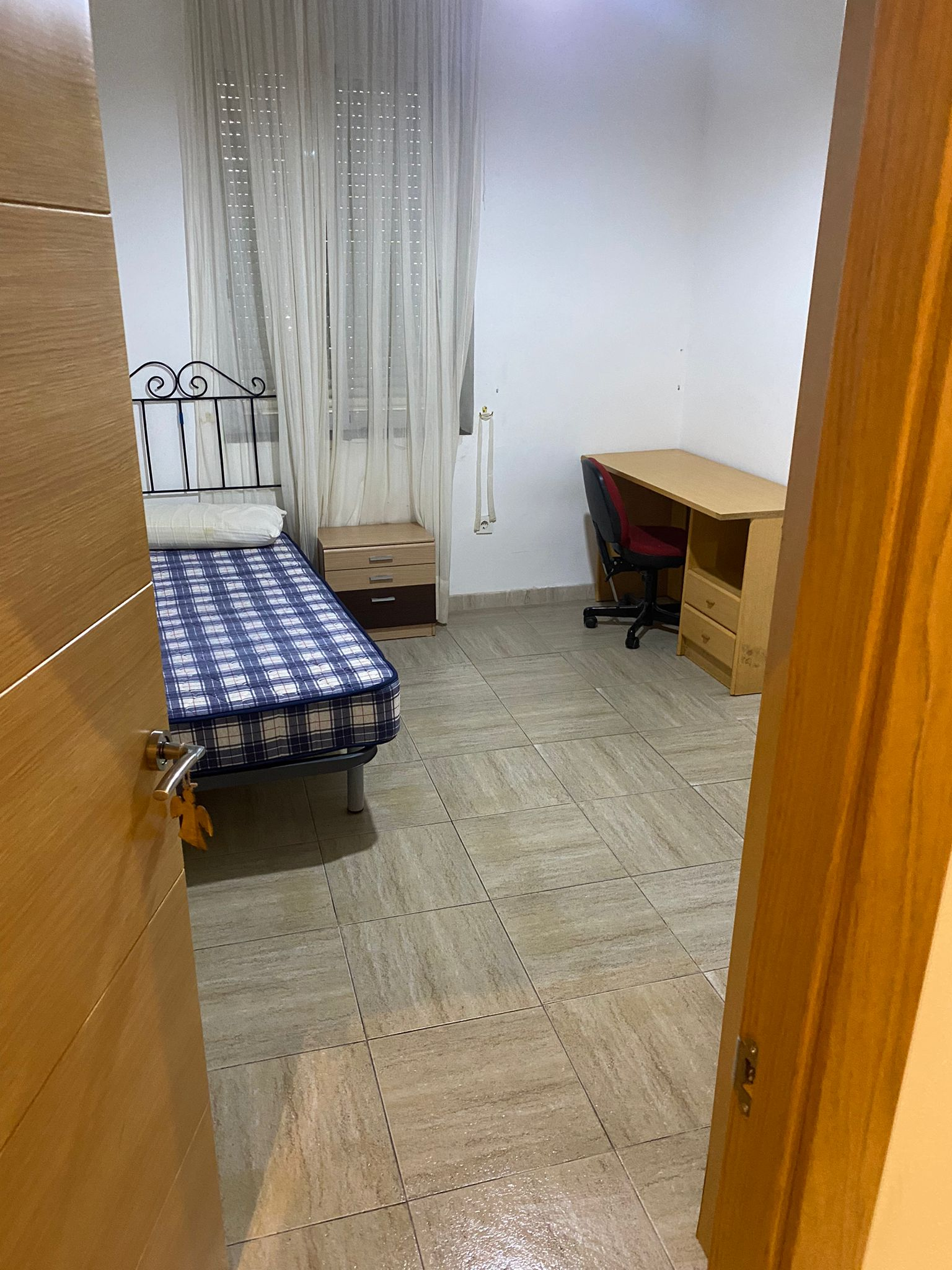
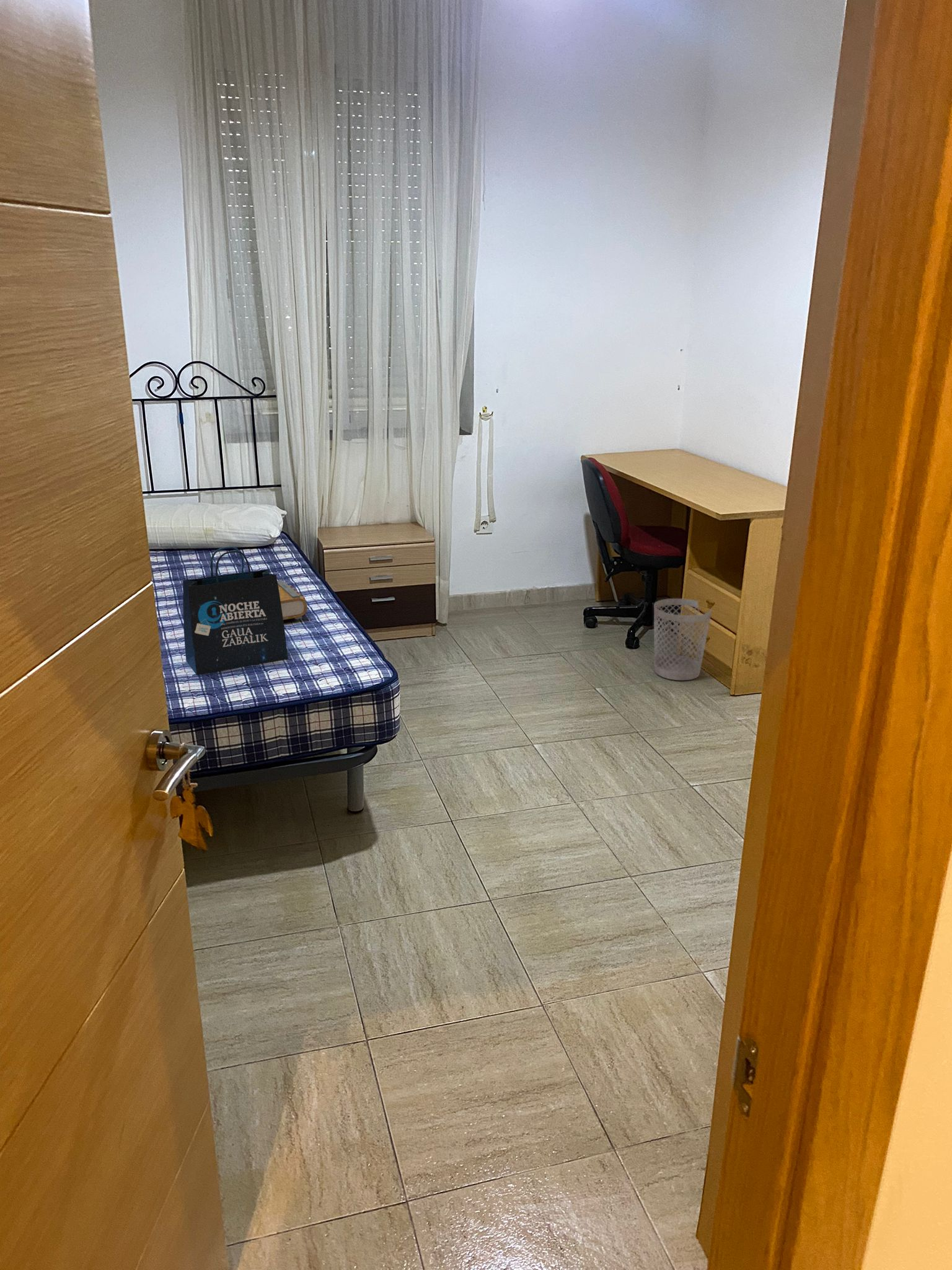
+ wastebasket [653,598,713,681]
+ tote bag [182,546,289,676]
+ book [277,579,308,621]
